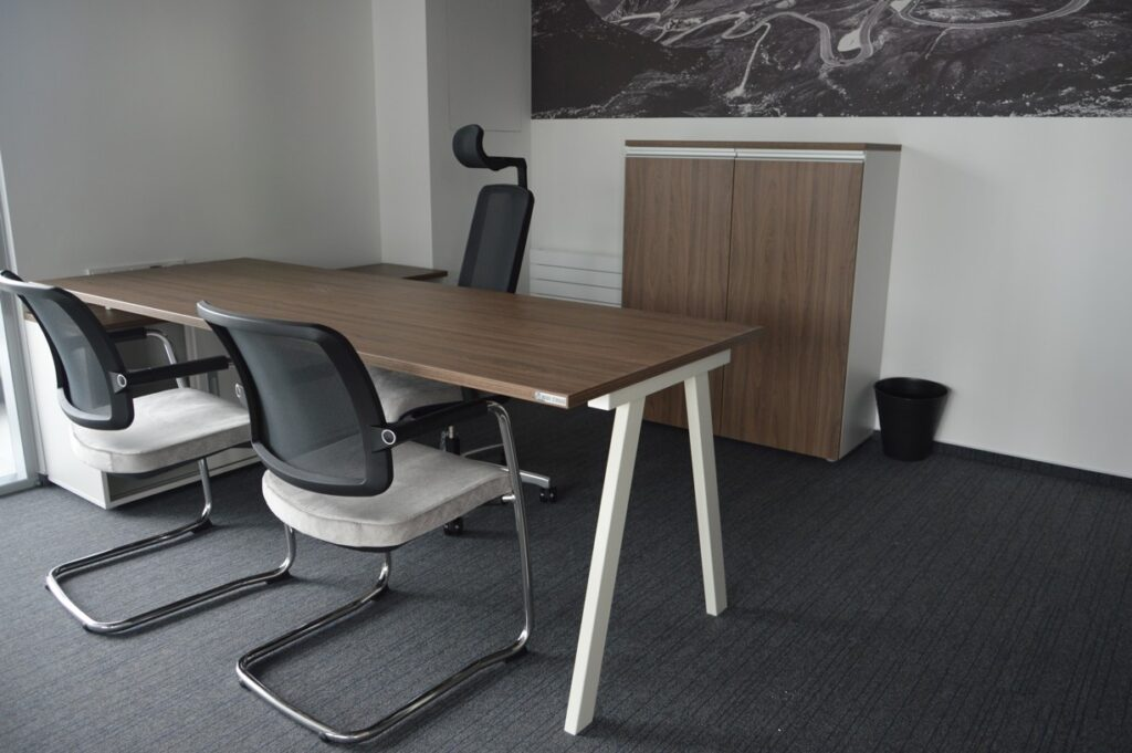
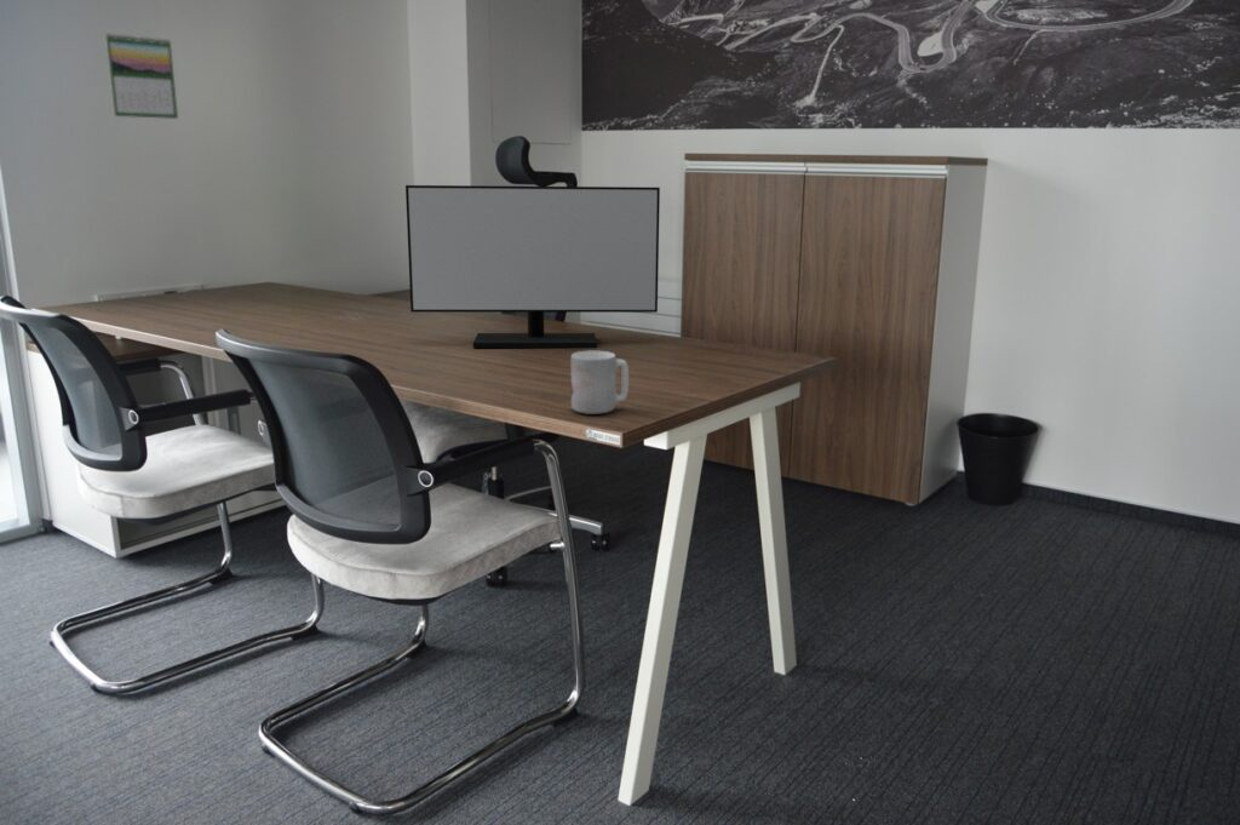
+ monitor [404,184,661,349]
+ calendar [104,31,179,120]
+ mug [570,350,630,416]
